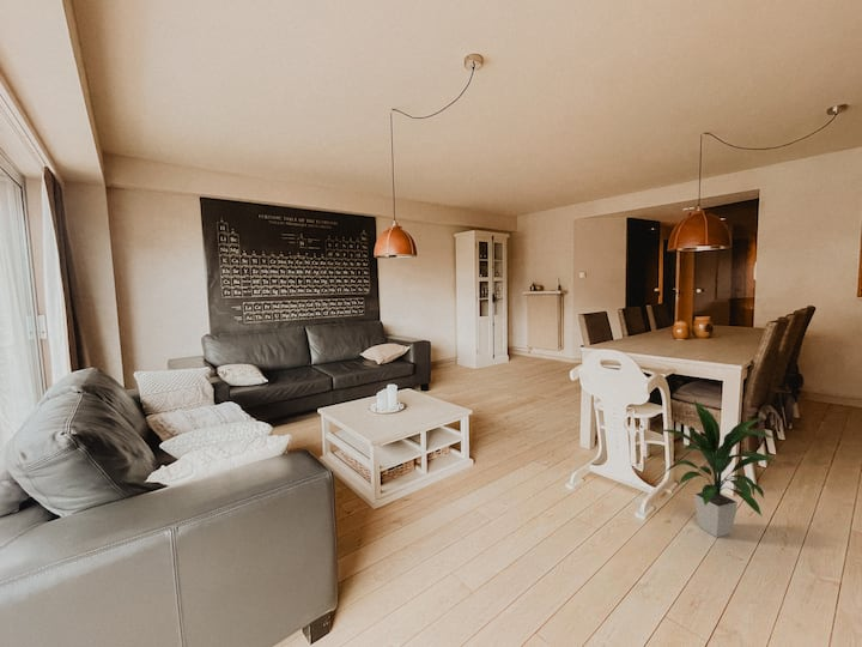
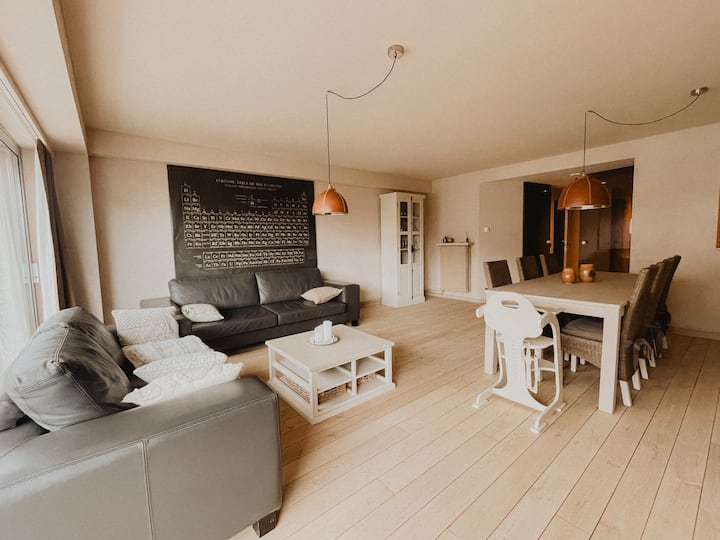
- indoor plant [661,399,778,538]
